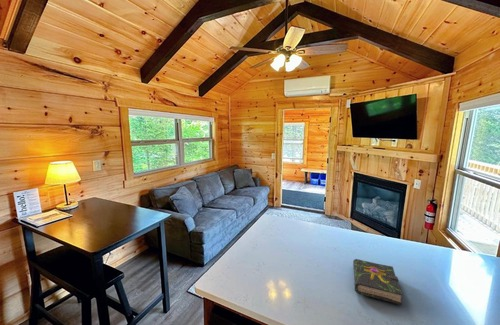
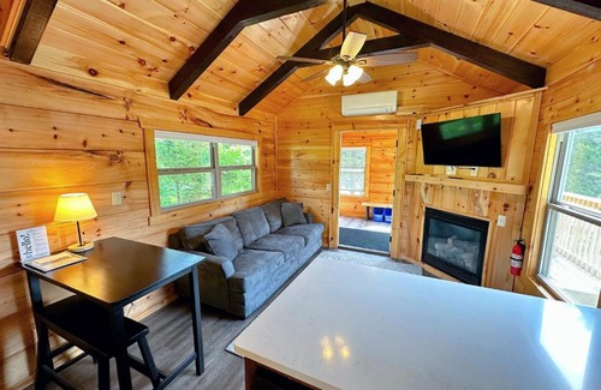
- book [352,258,404,306]
